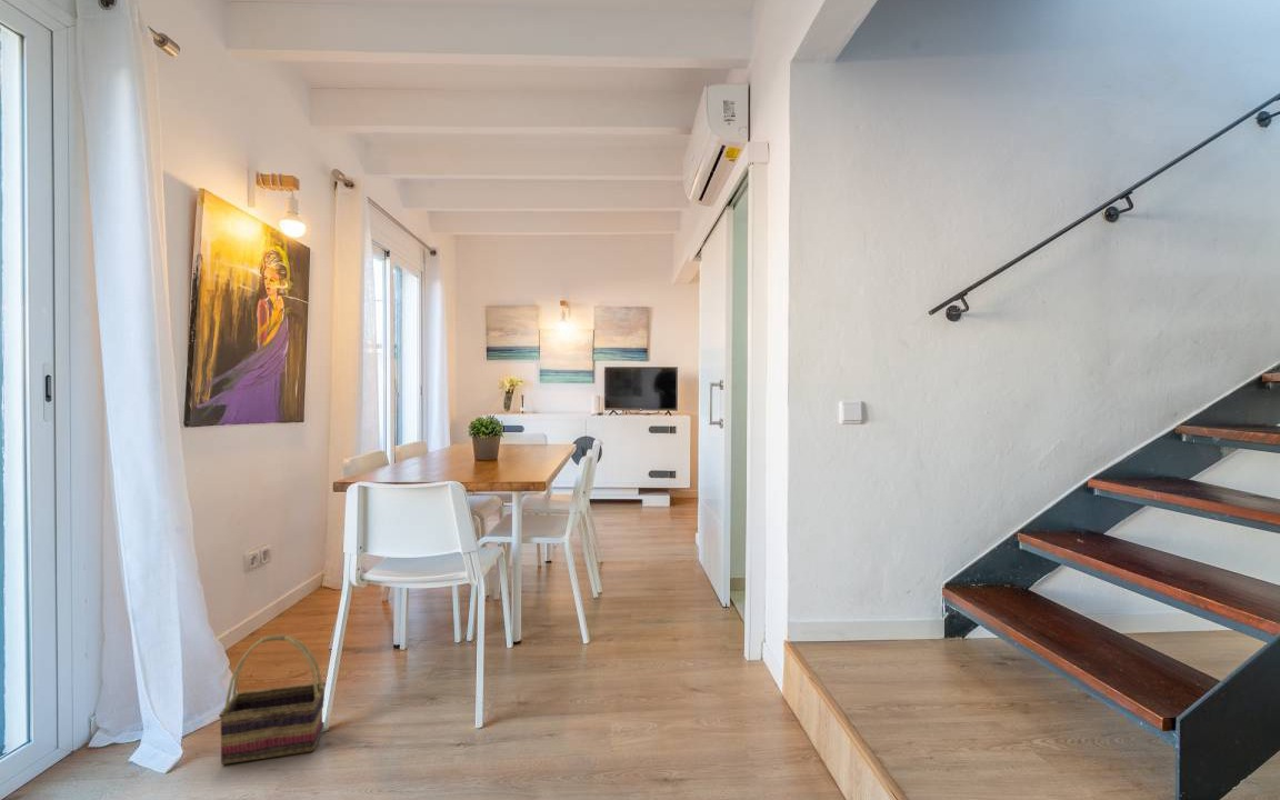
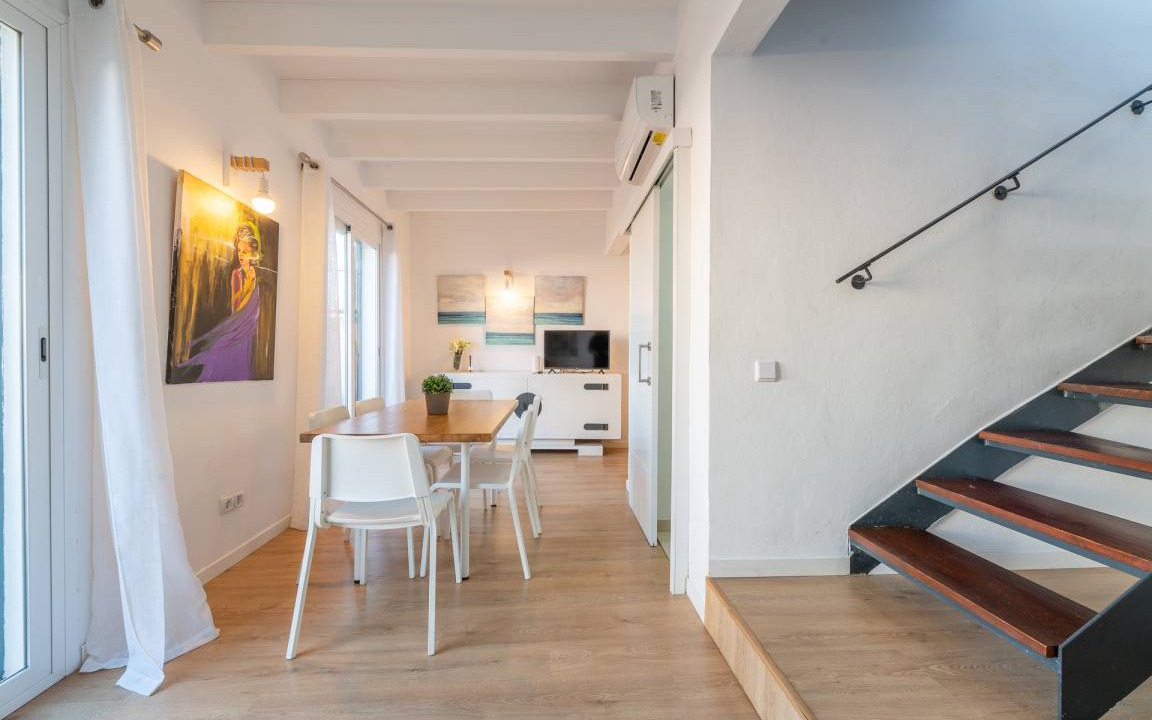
- basket [218,633,327,766]
